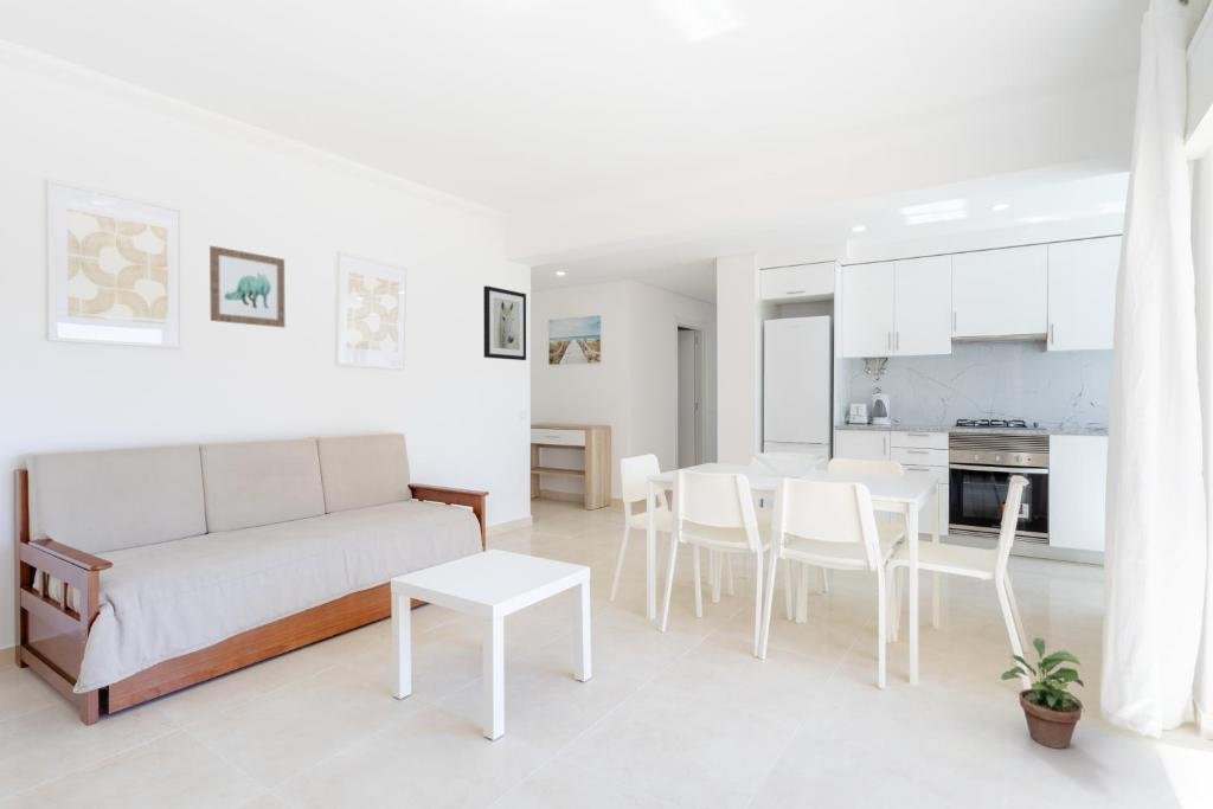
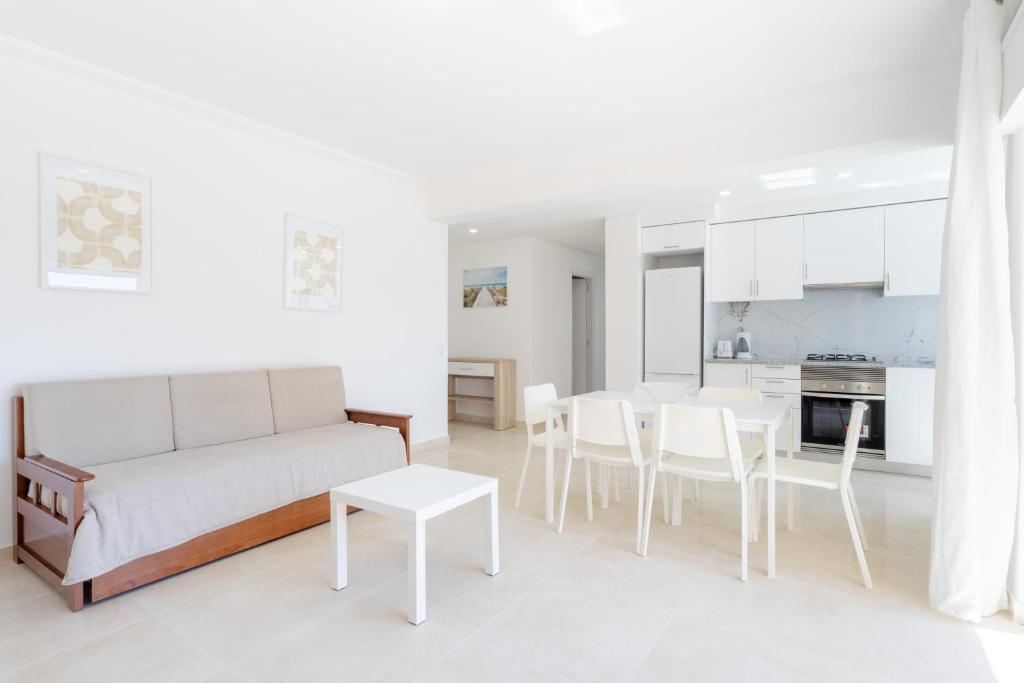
- wall art [482,284,527,361]
- potted plant [1000,637,1086,750]
- wall art [208,245,287,328]
